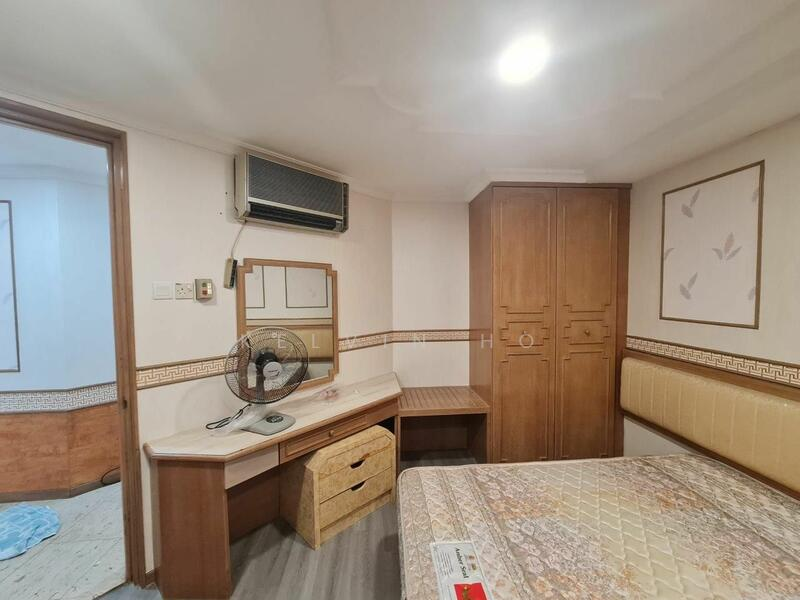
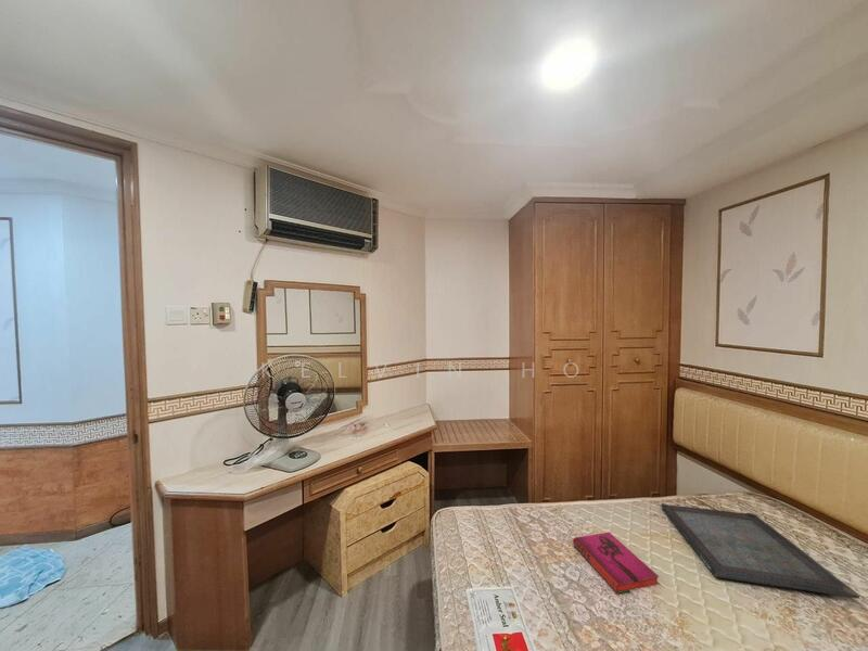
+ hardback book [572,532,660,595]
+ serving tray [660,502,861,599]
